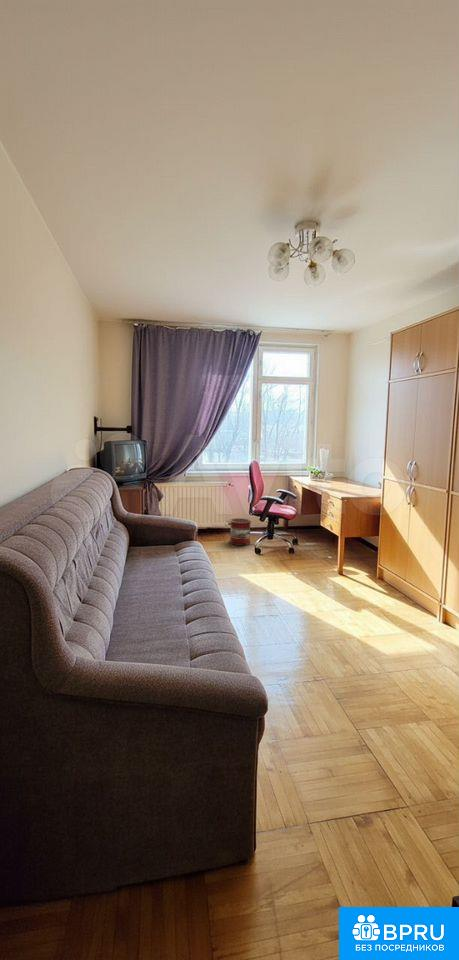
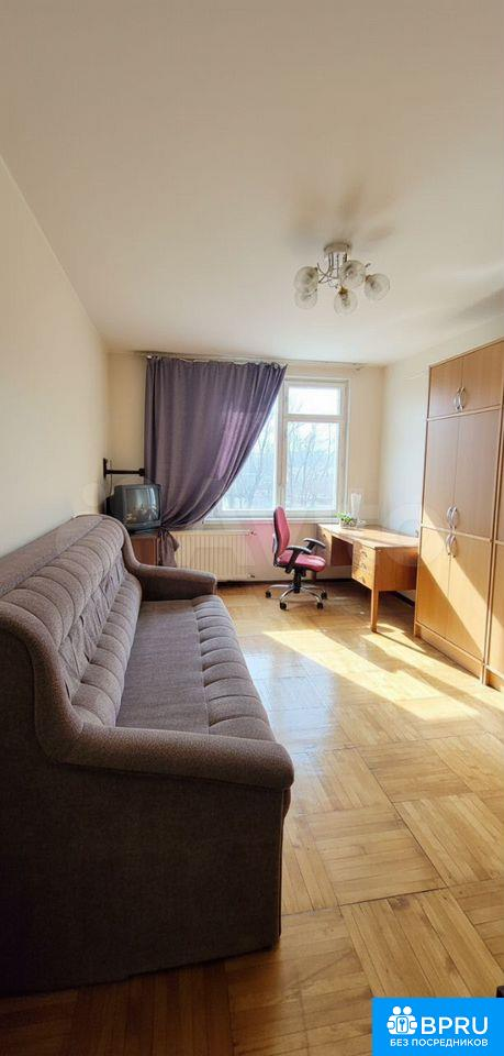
- plant pot [229,517,252,546]
